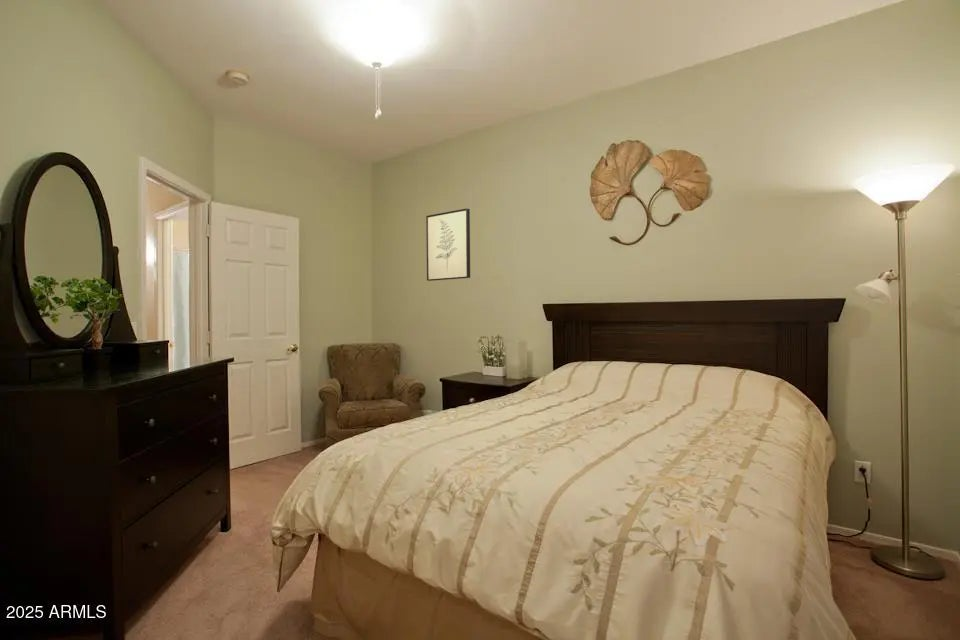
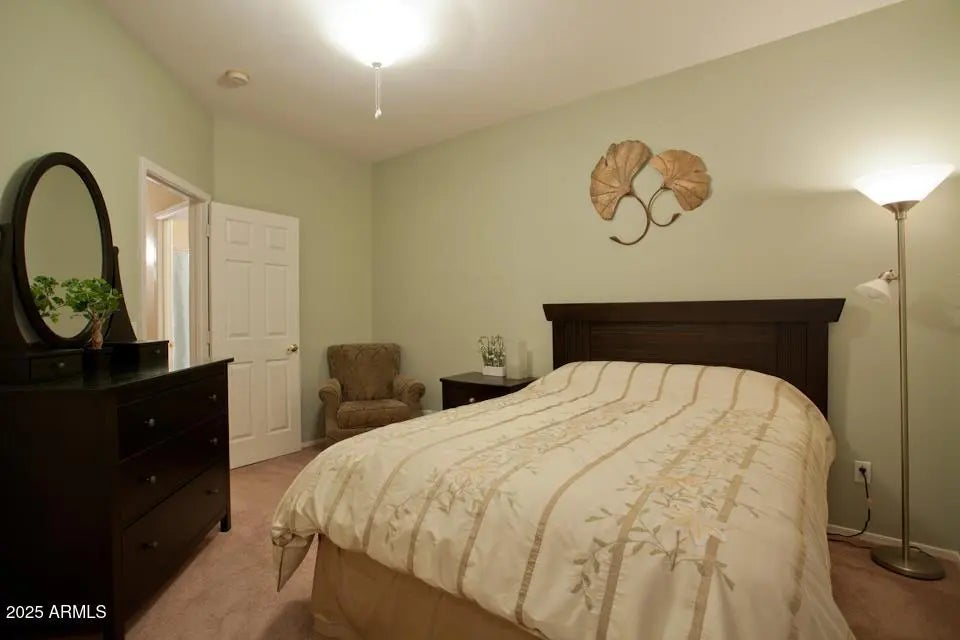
- wall art [425,207,471,282]
